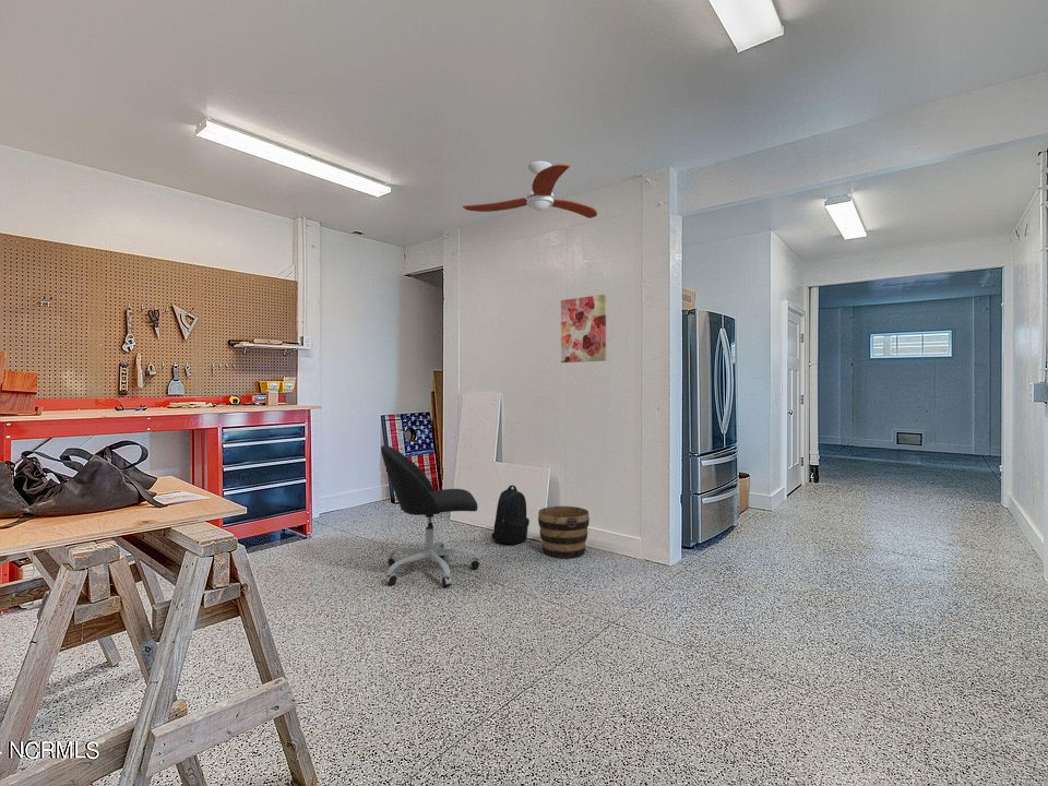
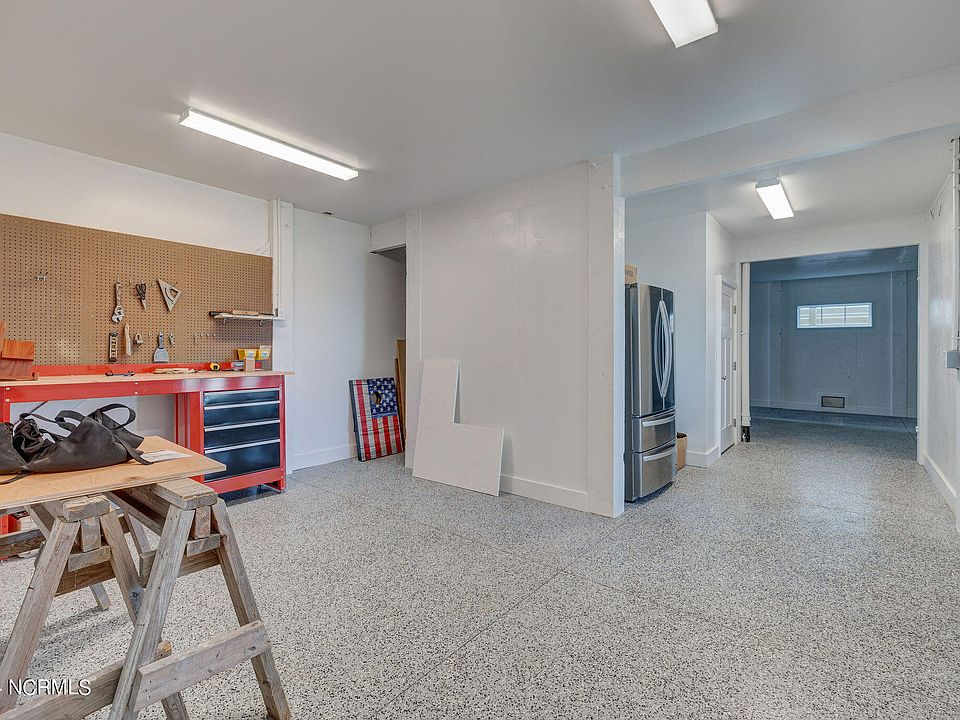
- bucket [537,505,591,559]
- wall art [560,294,607,364]
- ceiling fan [462,160,598,219]
- office chair [380,444,481,587]
- backpack [490,484,531,546]
